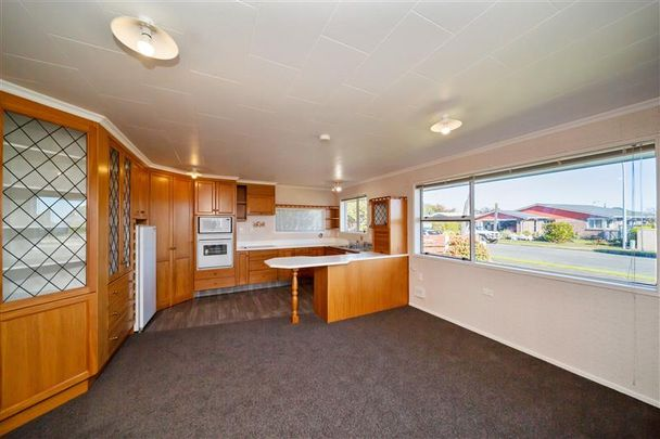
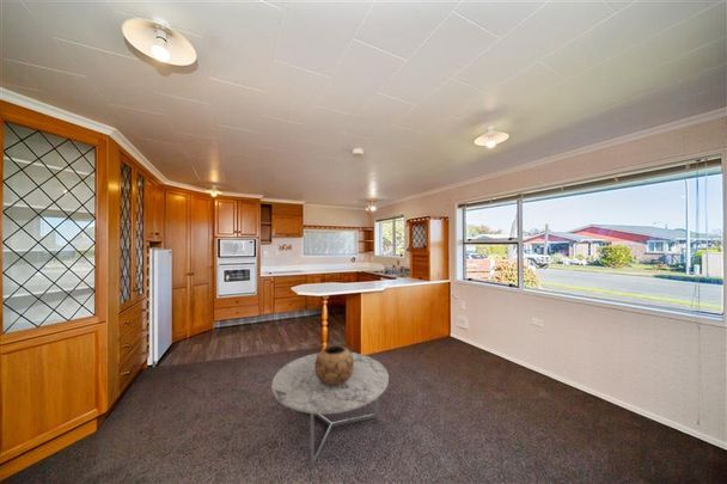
+ coffee table [270,351,390,470]
+ decorative bowl [314,344,354,386]
